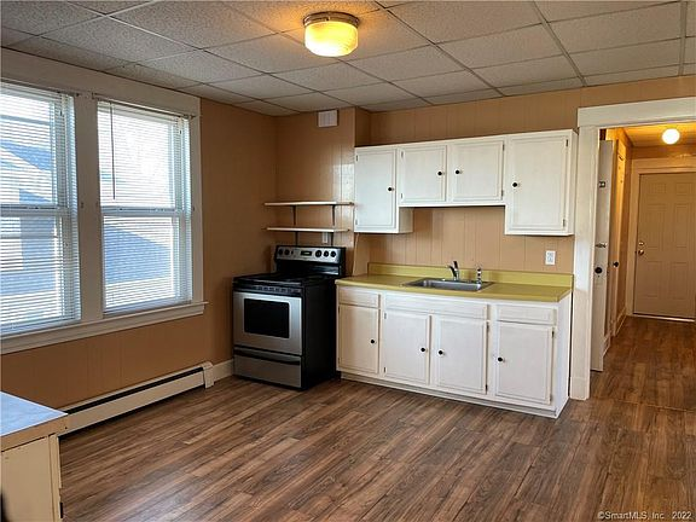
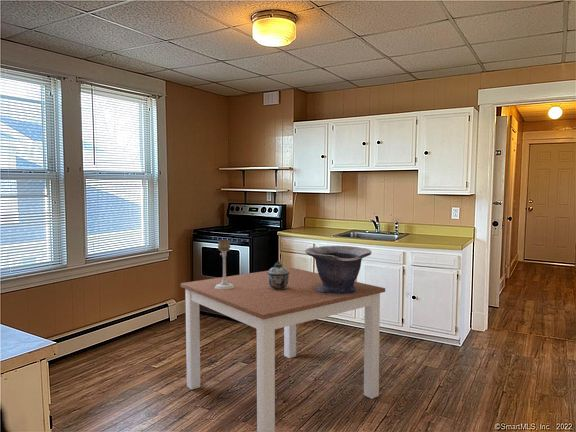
+ candle holder [215,239,234,290]
+ decorative bowl [304,245,373,294]
+ dining table [180,266,386,432]
+ lidded jar [267,260,290,290]
